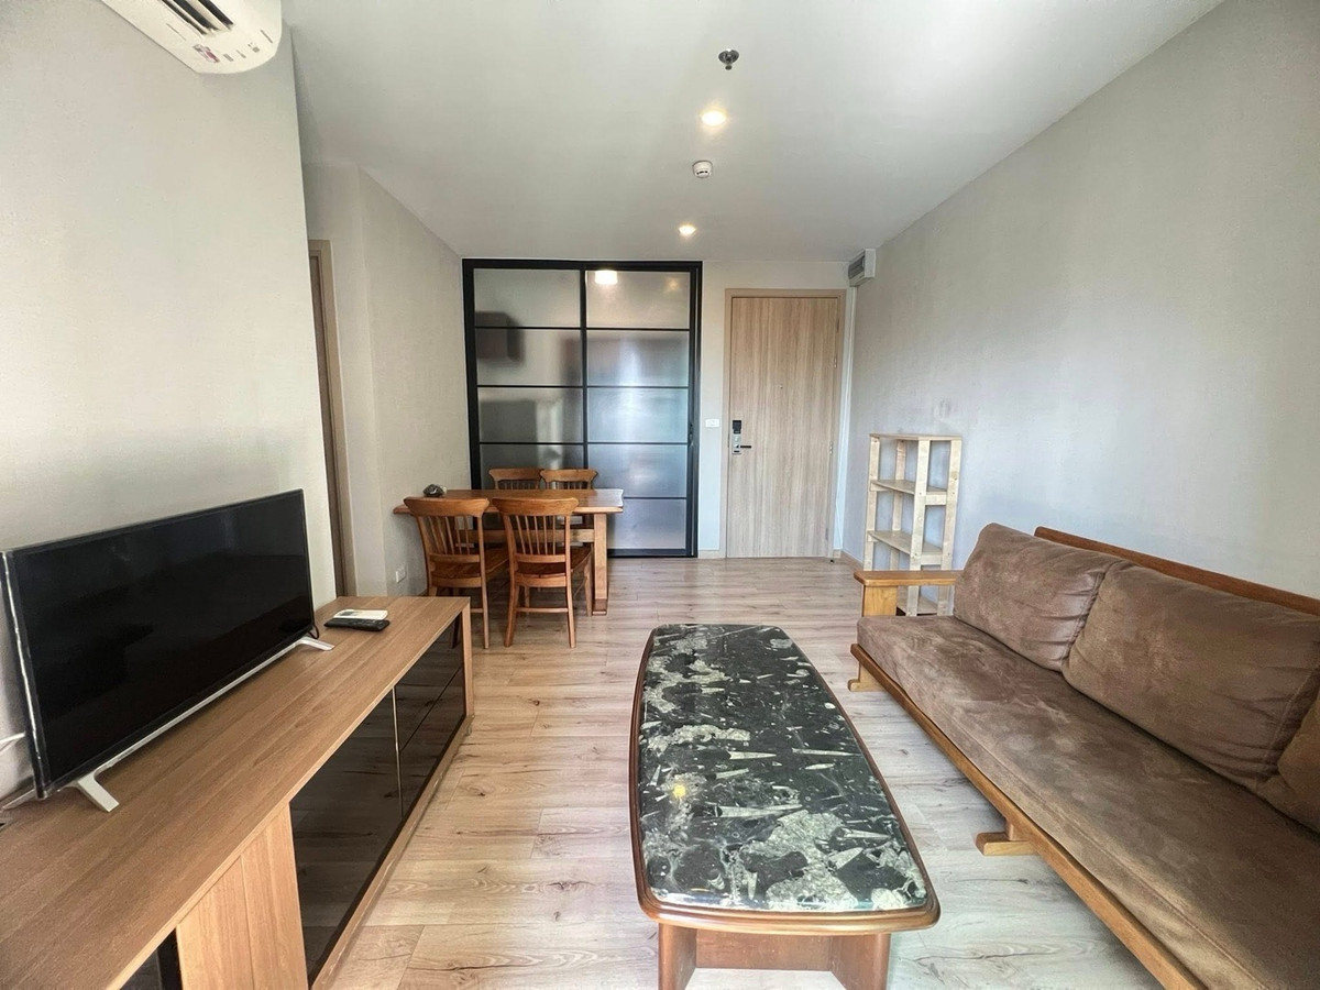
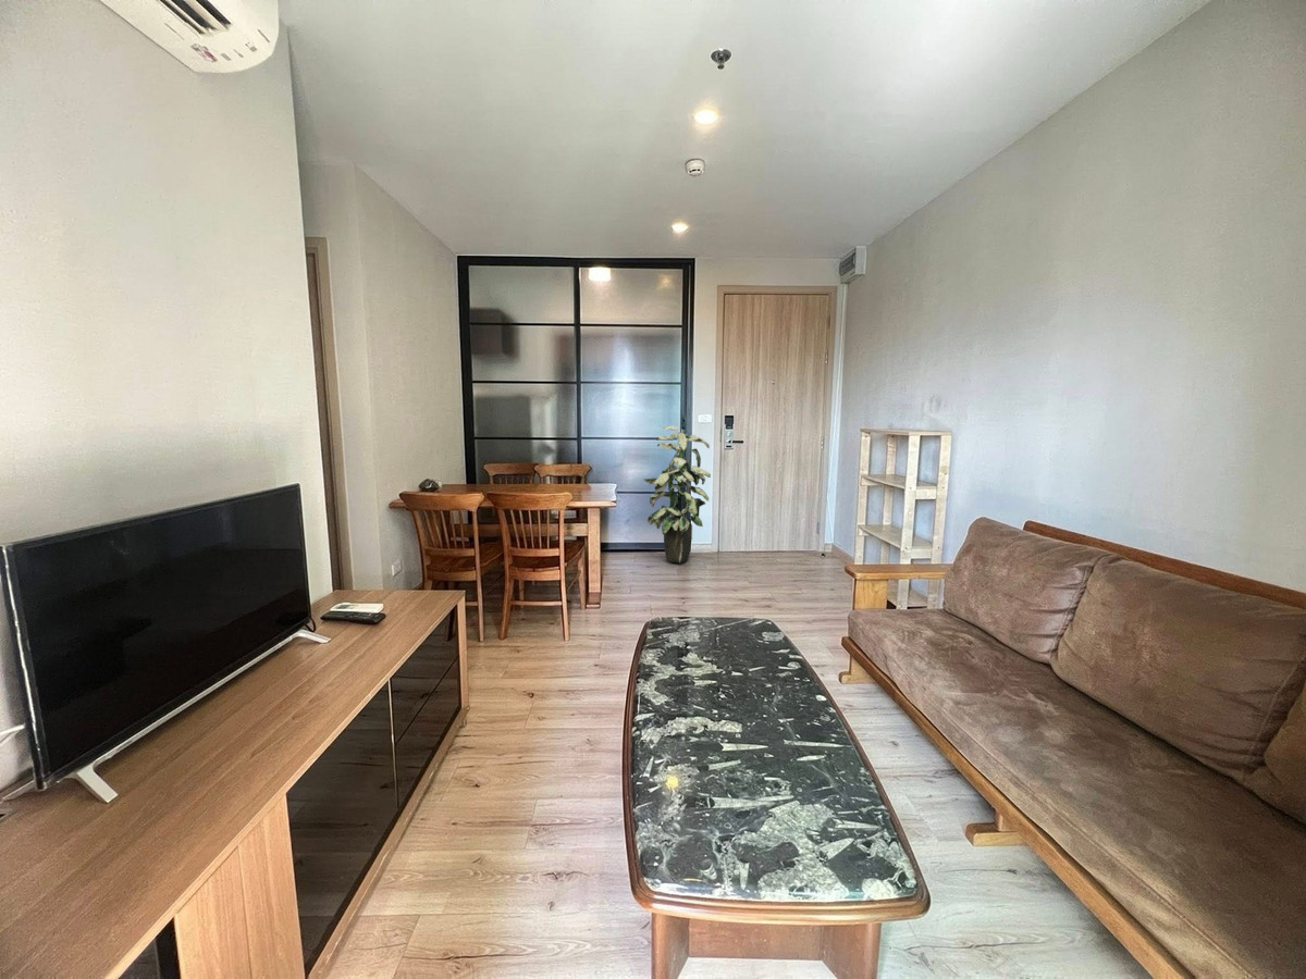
+ indoor plant [642,425,712,563]
